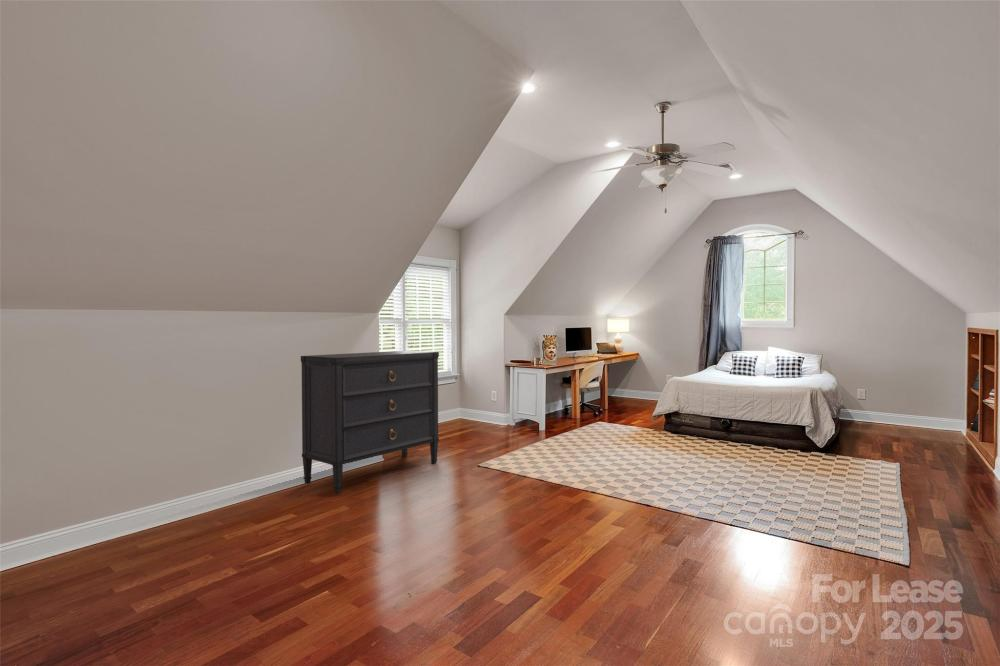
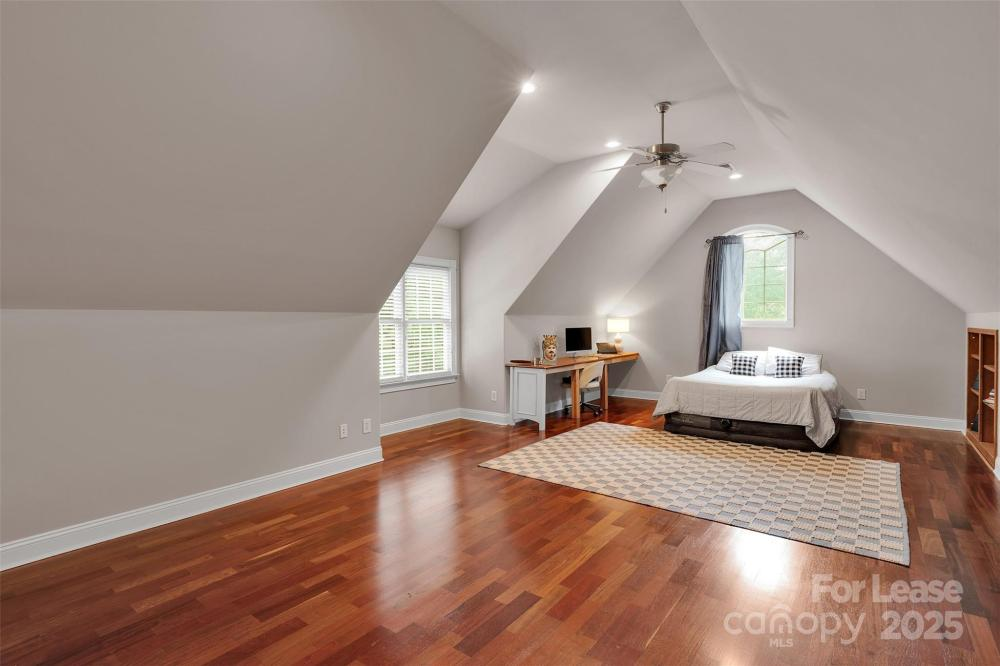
- dresser [300,350,440,495]
